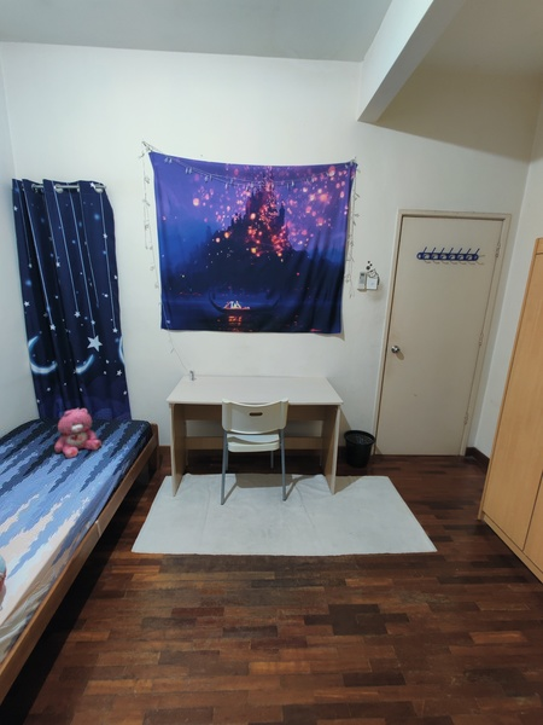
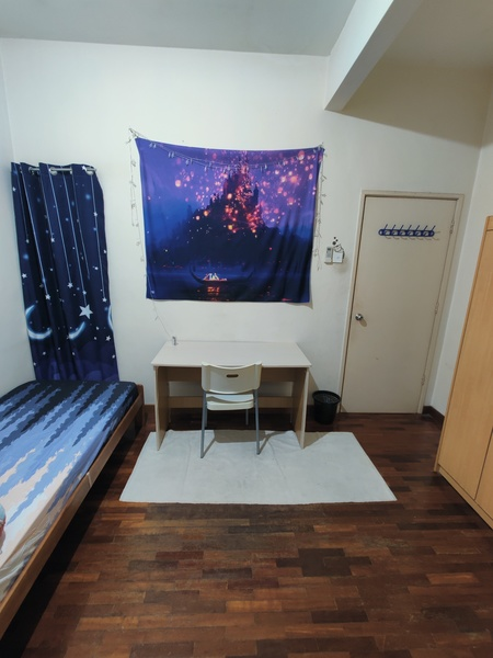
- teddy bear [53,407,103,459]
